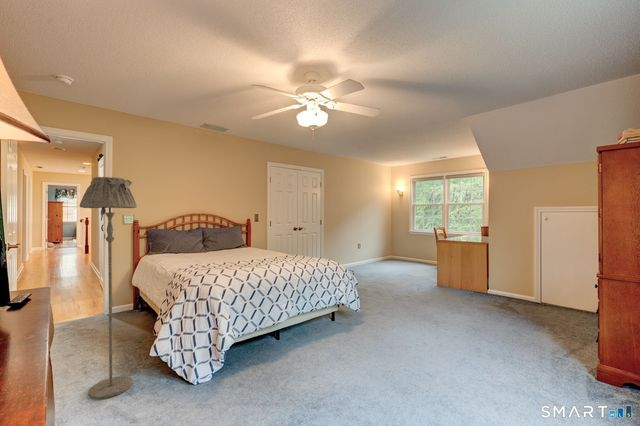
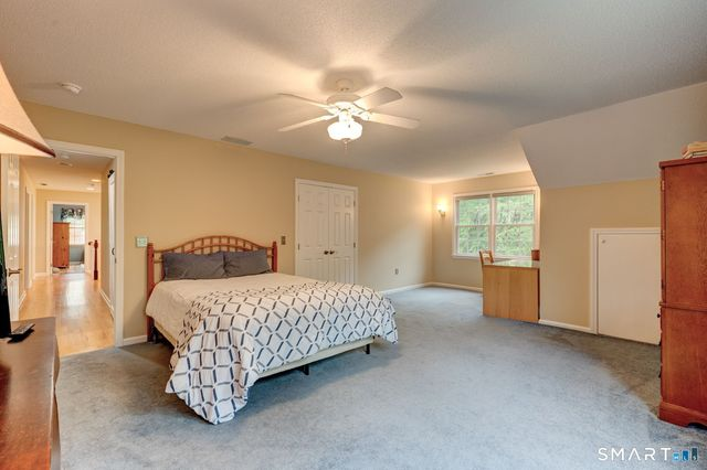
- floor lamp [79,176,138,400]
